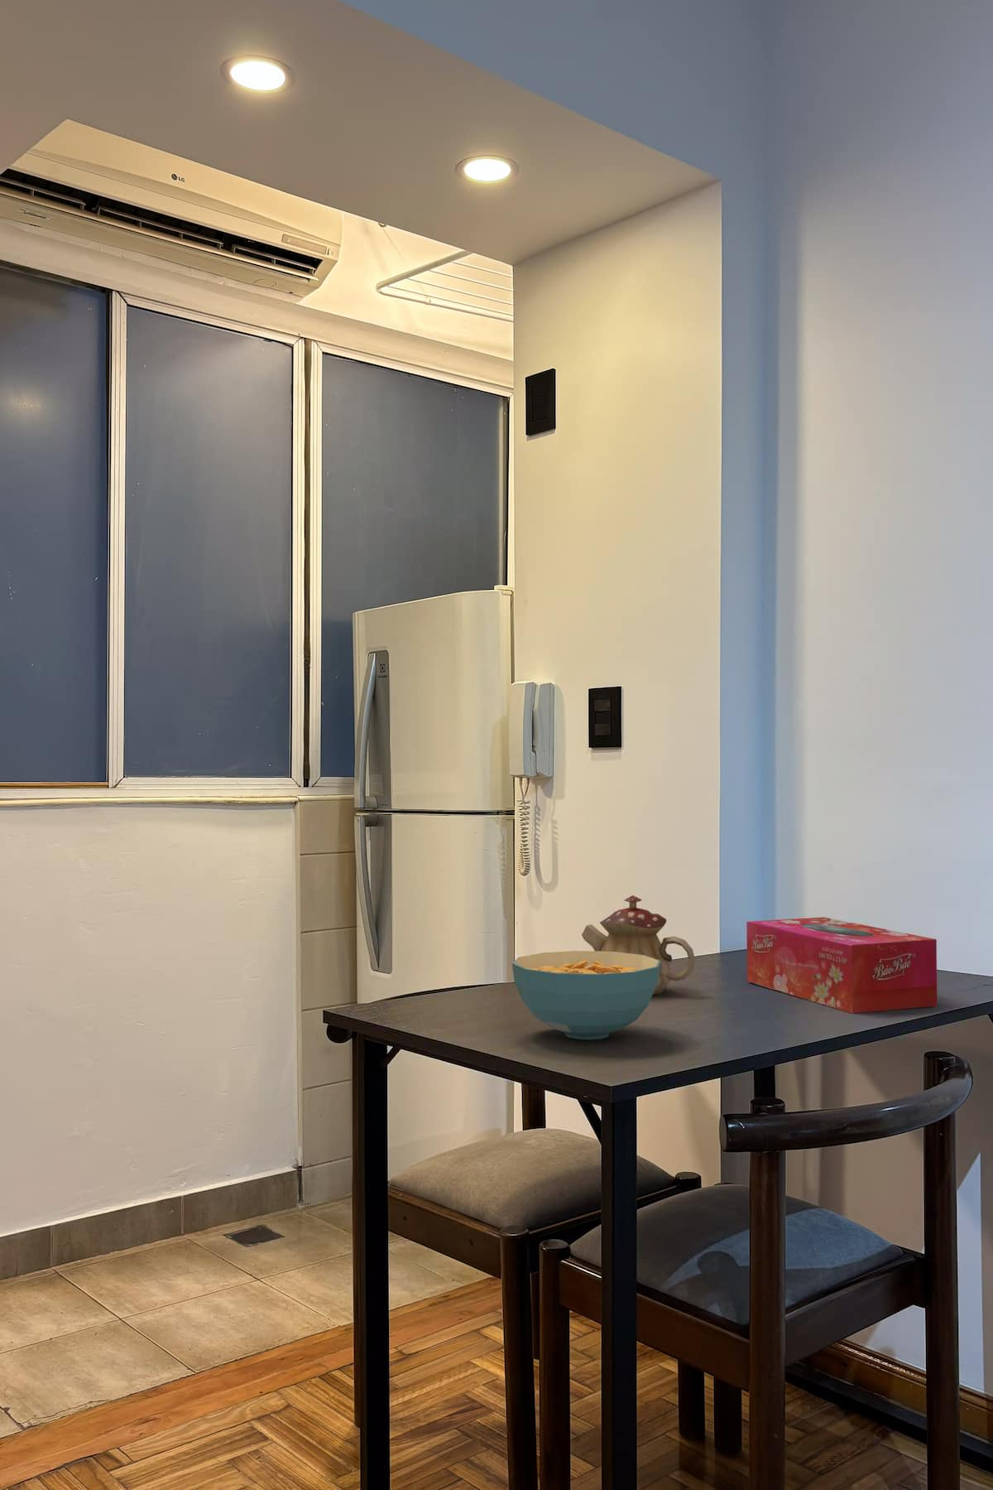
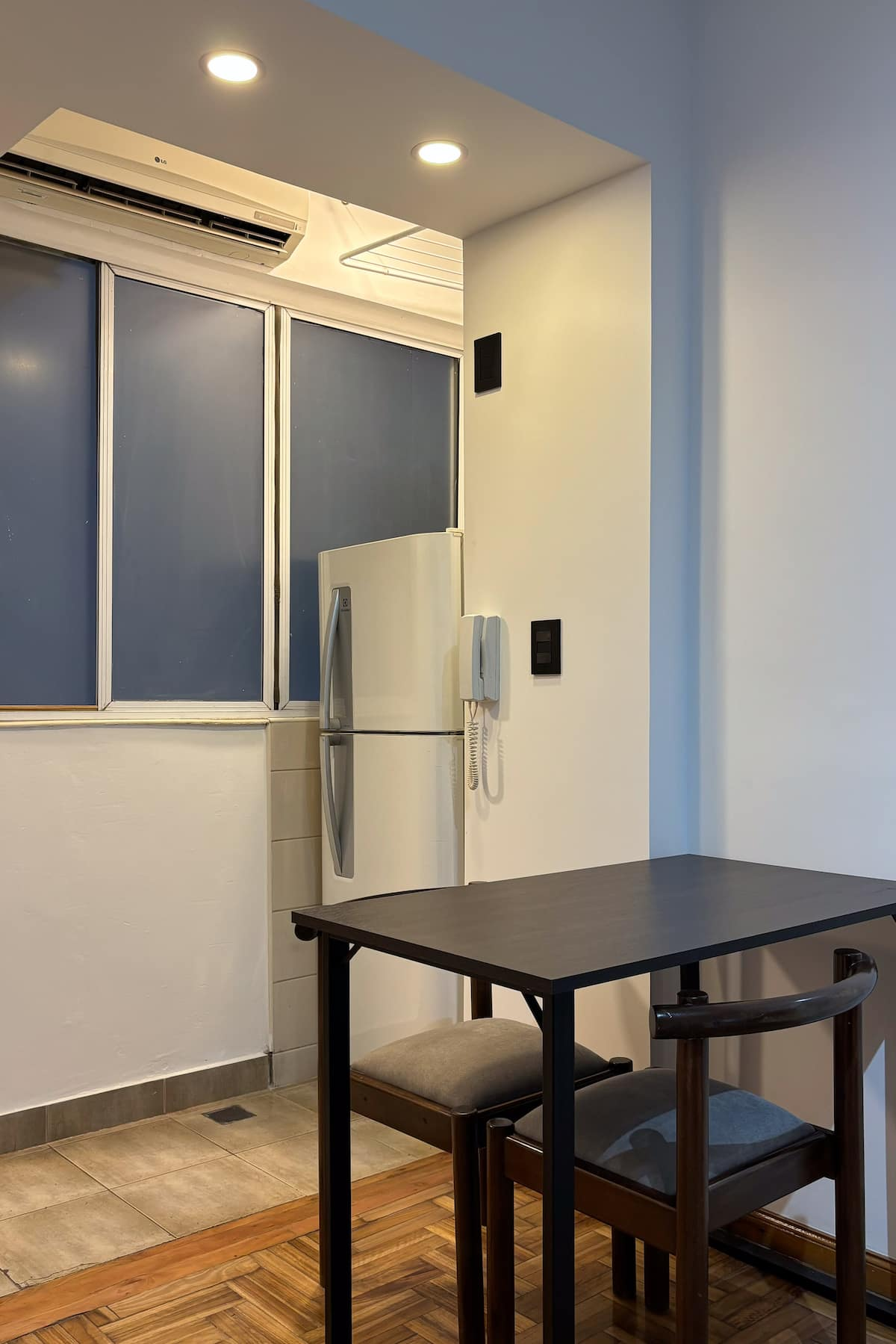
- teapot [581,895,696,996]
- cereal bowl [511,950,661,1040]
- tissue box [746,916,938,1013]
